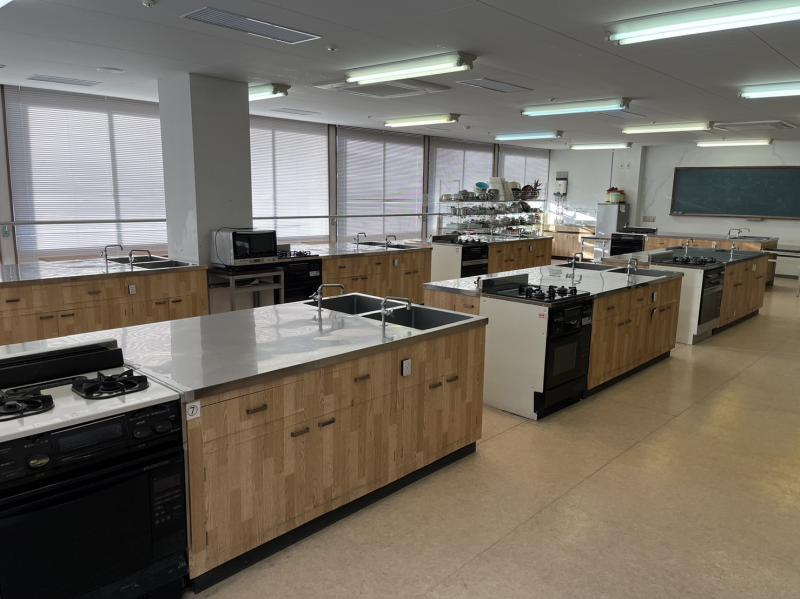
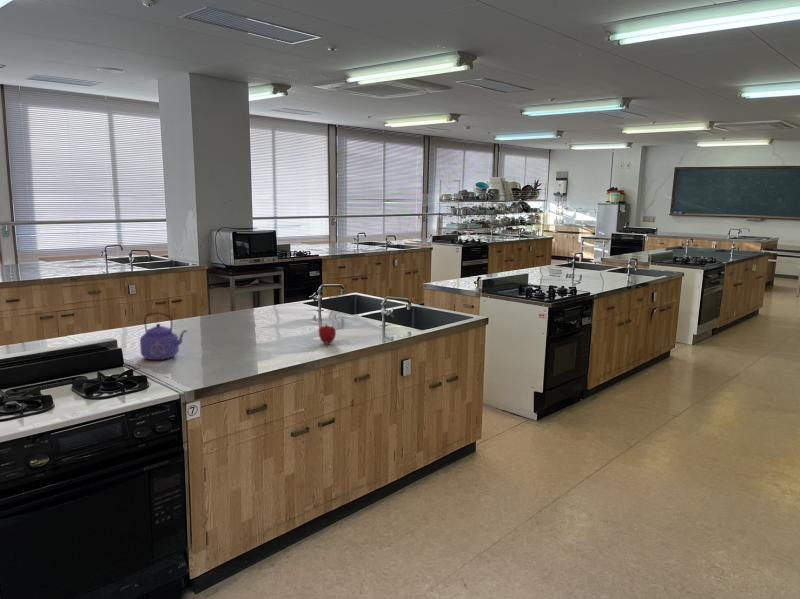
+ fruit [318,323,337,344]
+ kettle [139,312,188,361]
